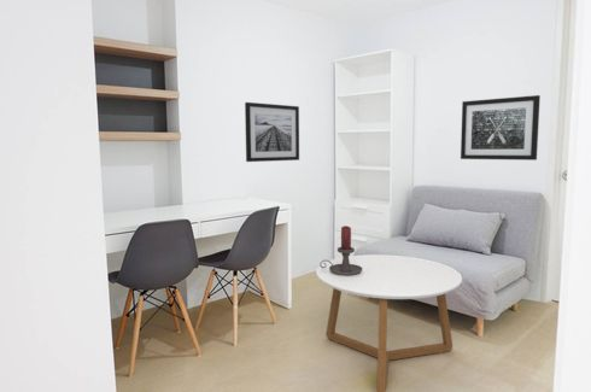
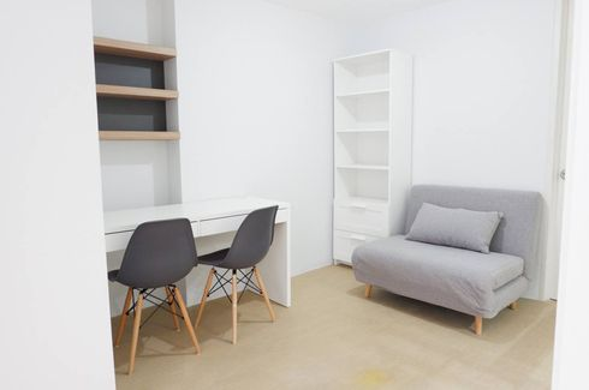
- wall art [244,101,300,163]
- wall art [460,94,542,162]
- candle holder [318,224,362,275]
- coffee table [315,253,463,392]
